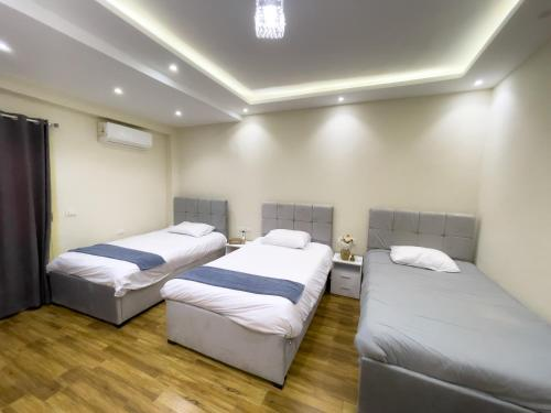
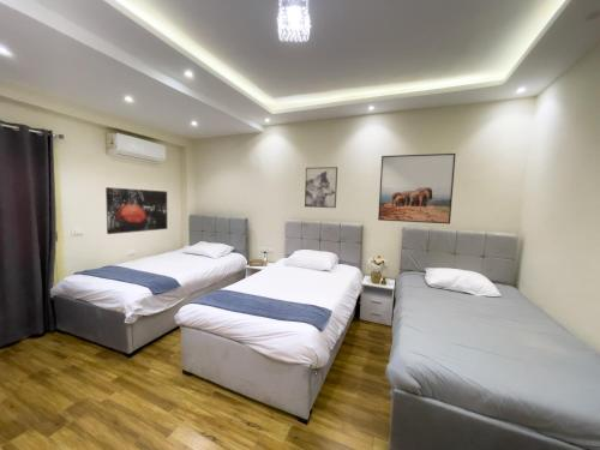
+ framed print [377,152,457,226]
+ wall art [104,186,168,235]
+ wall art [304,166,338,209]
